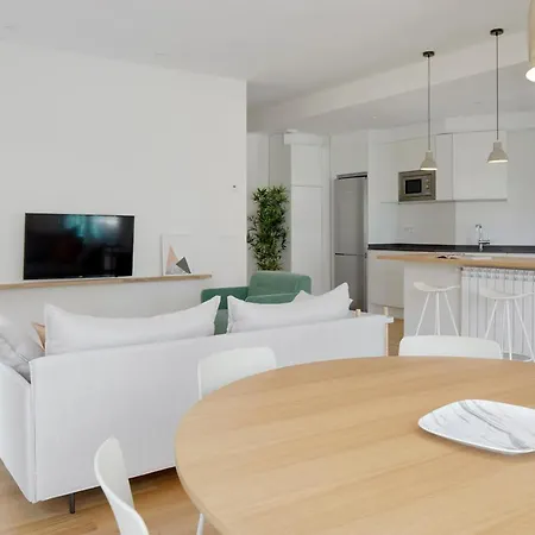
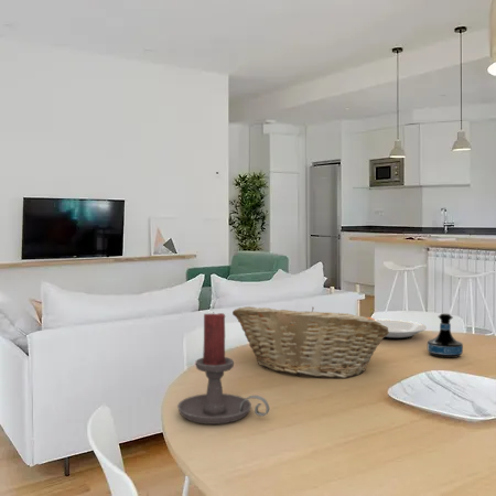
+ plate [375,319,428,341]
+ fruit basket [231,305,389,379]
+ tequila bottle [427,312,464,359]
+ candle holder [176,312,270,425]
